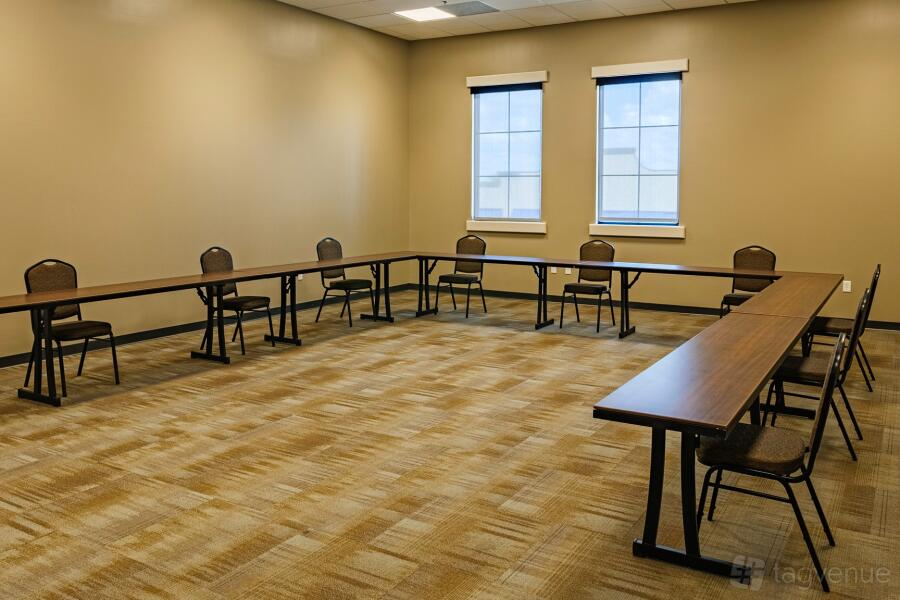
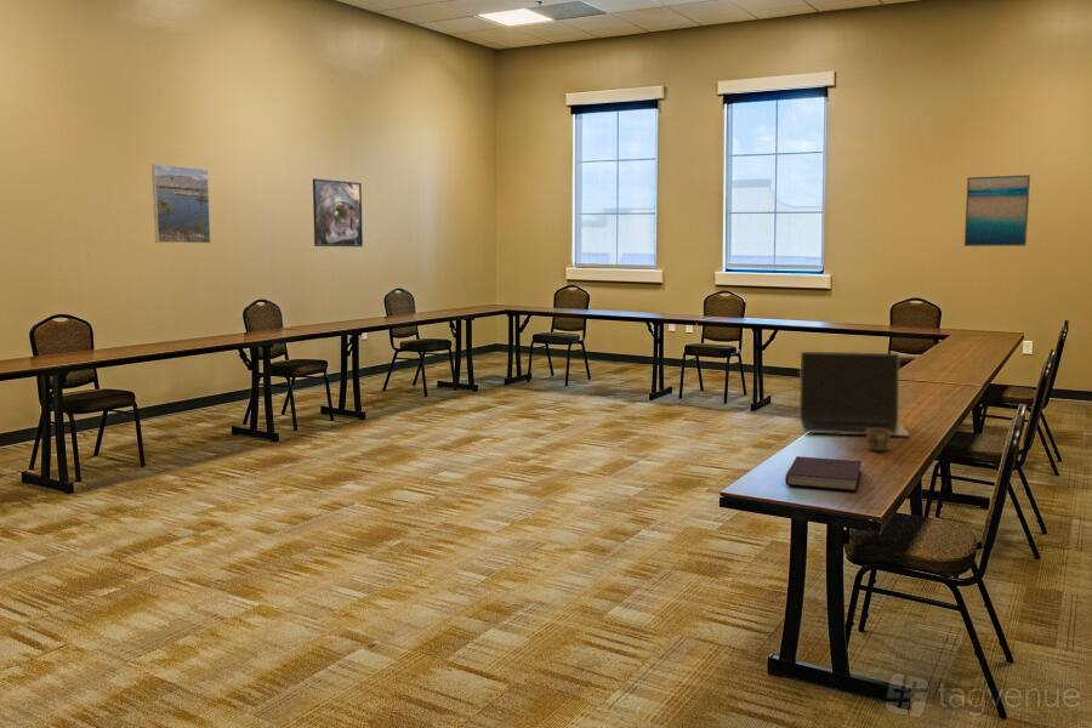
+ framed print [312,177,364,248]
+ wall art [963,174,1031,248]
+ cup [865,430,892,453]
+ laptop [798,351,911,437]
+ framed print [150,164,212,245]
+ notebook [784,455,863,491]
